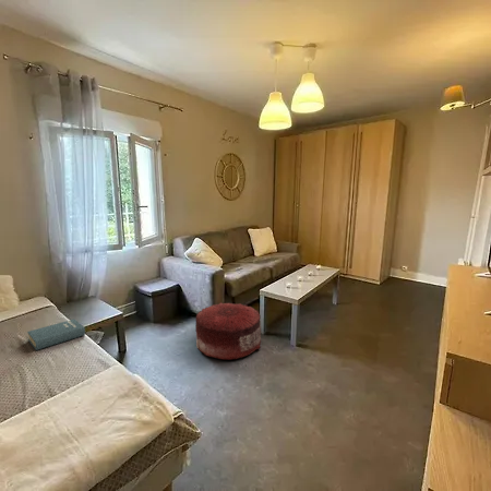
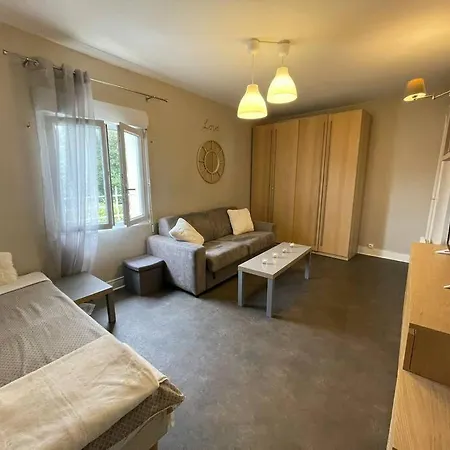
- book [26,319,86,351]
- pouf [194,301,262,361]
